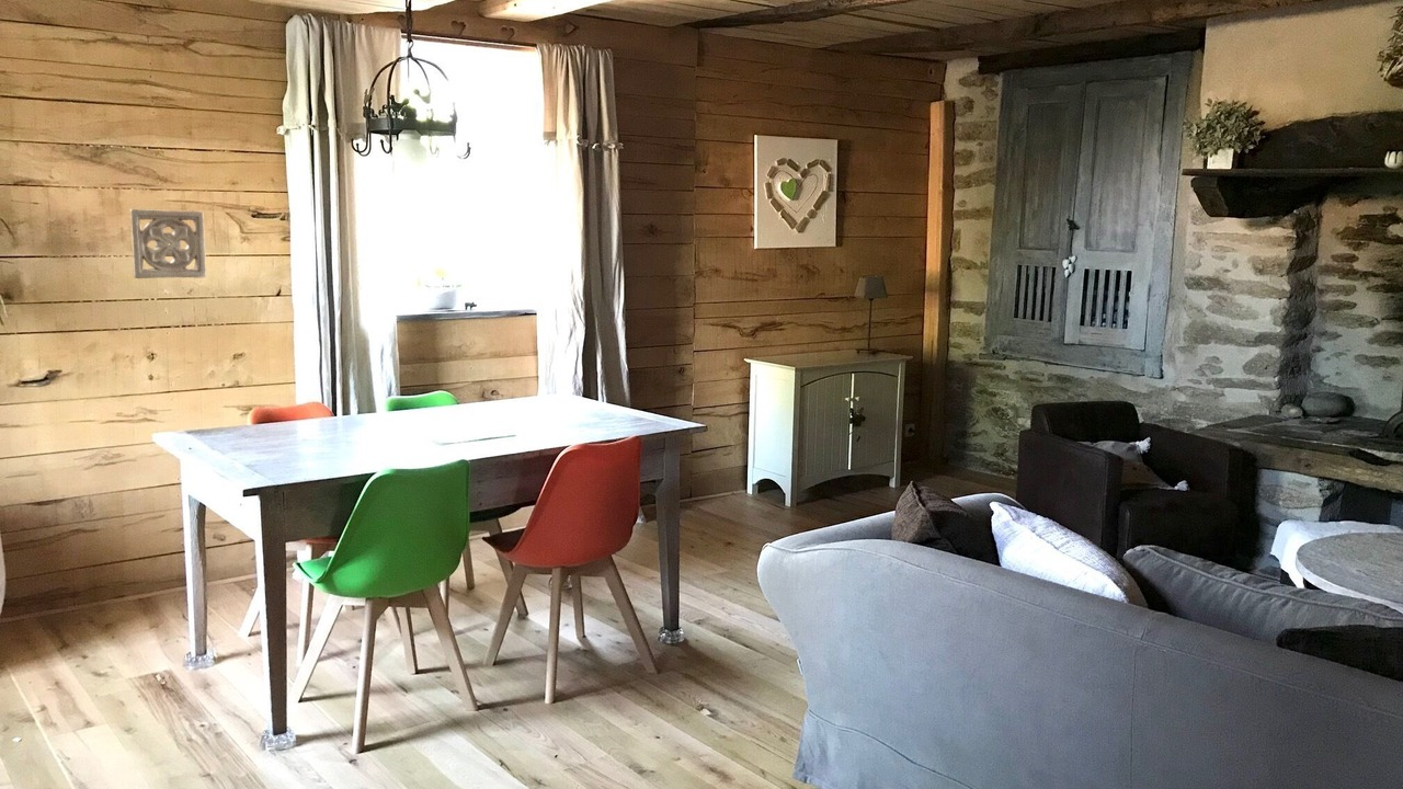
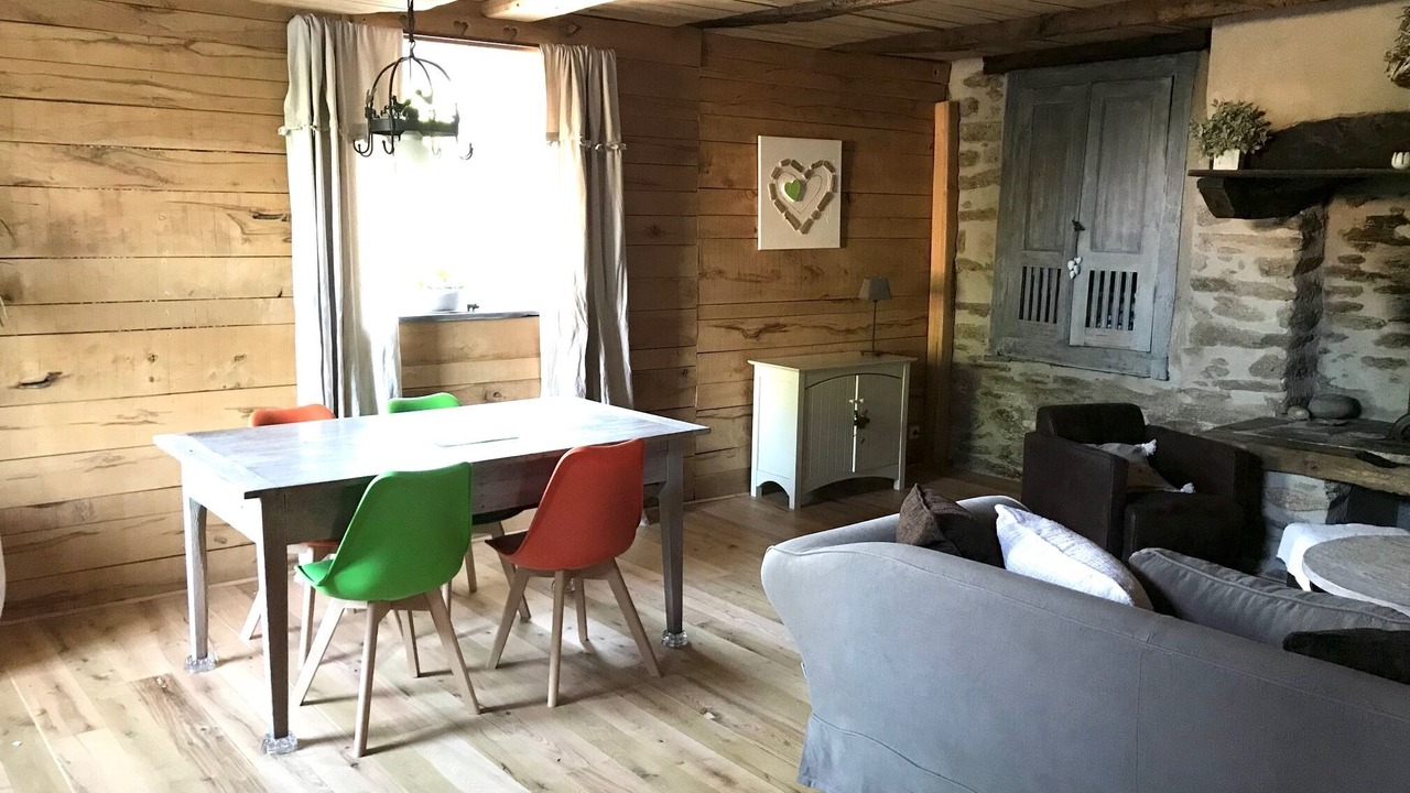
- wall ornament [129,208,207,279]
